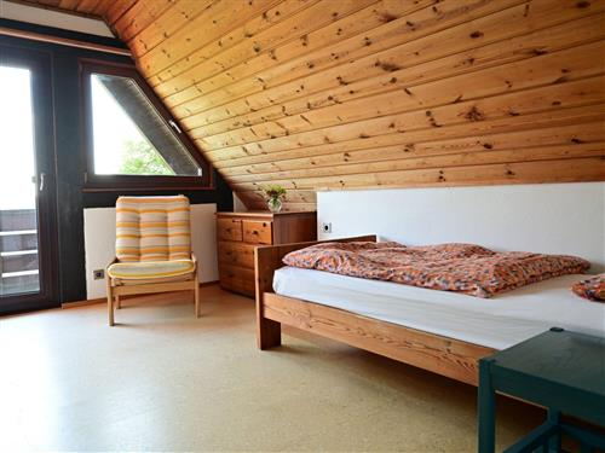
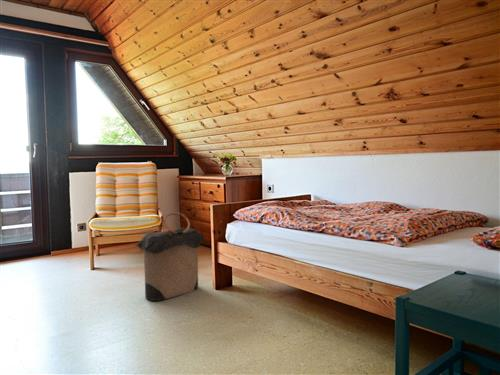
+ laundry hamper [134,212,206,302]
